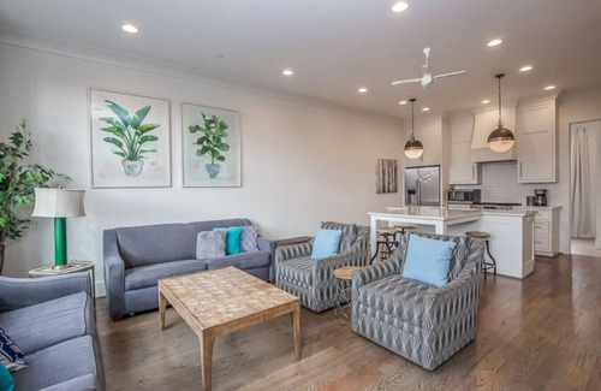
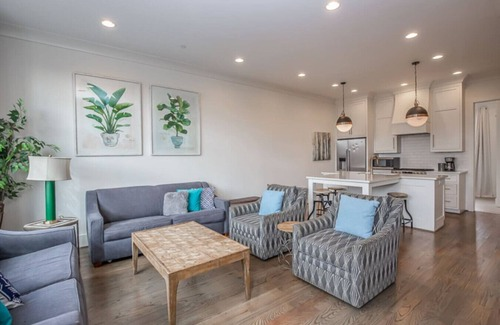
- ceiling fan [391,47,468,90]
